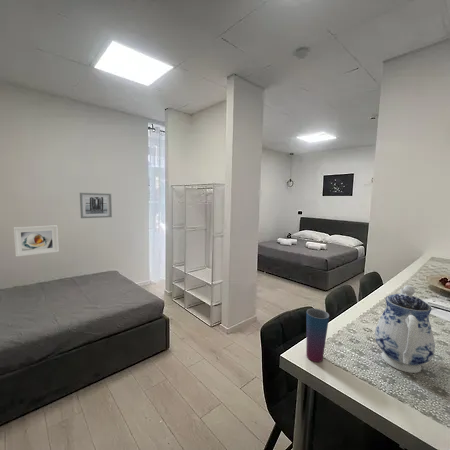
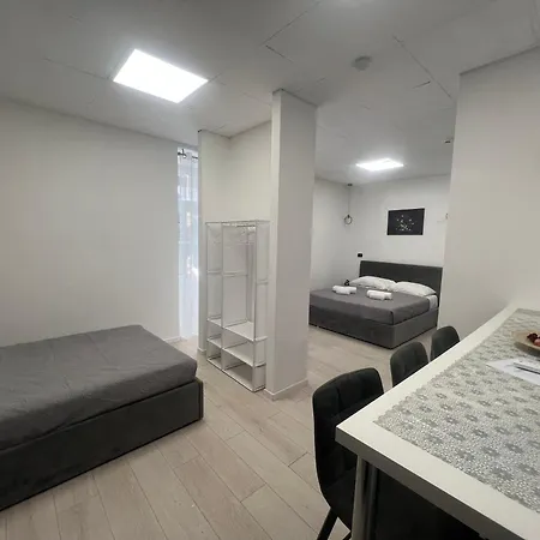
- teapot [374,284,436,374]
- cup [305,307,330,363]
- wall art [79,192,113,219]
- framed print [13,224,60,258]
